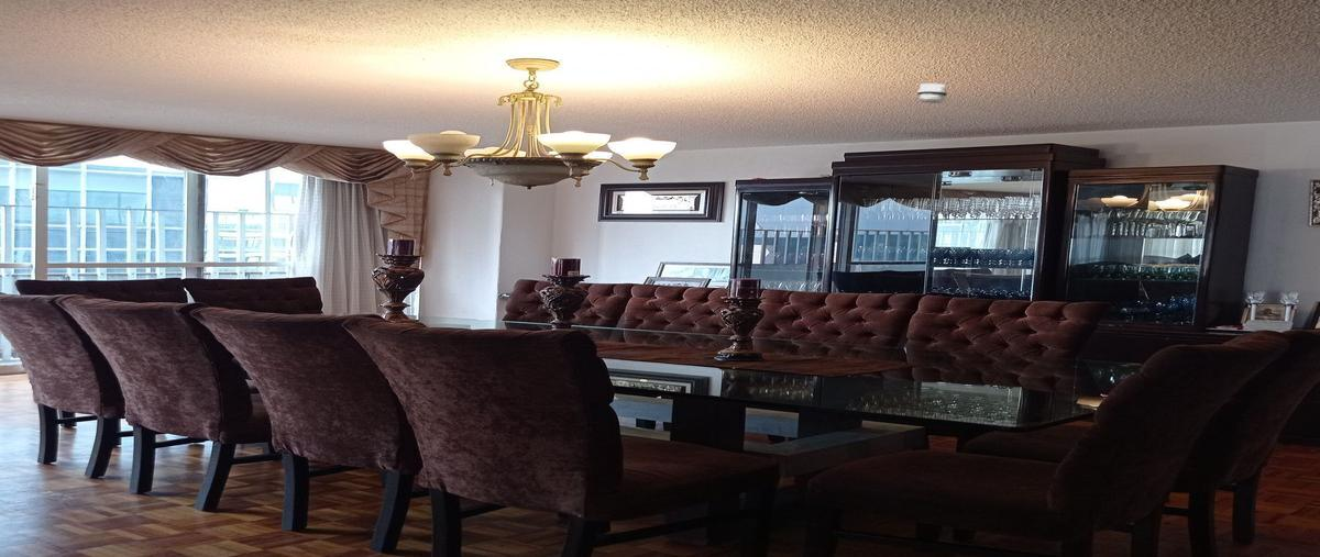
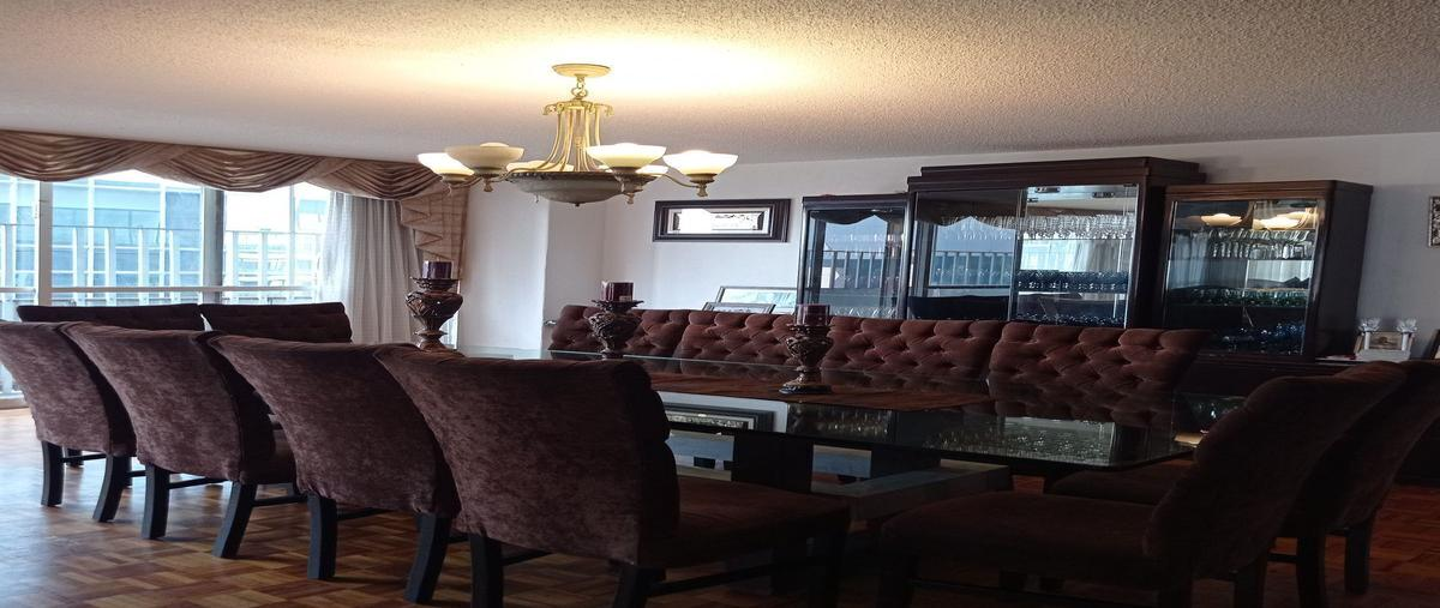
- smoke detector [916,82,948,104]
